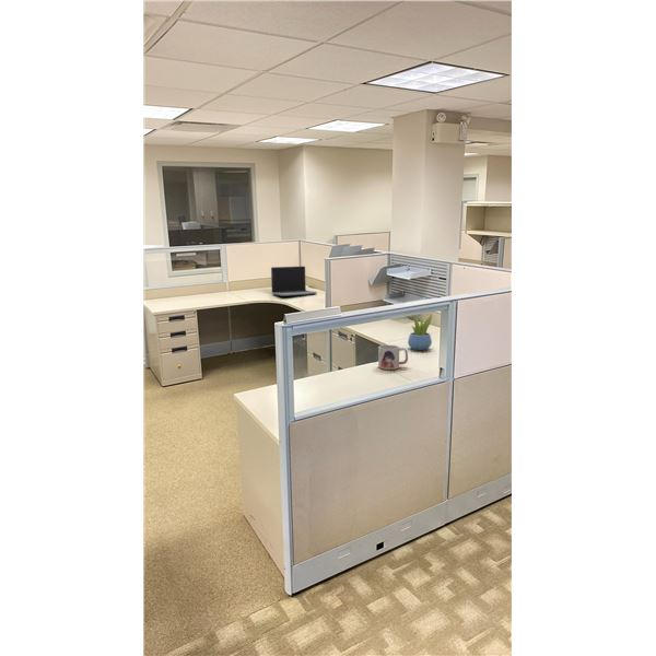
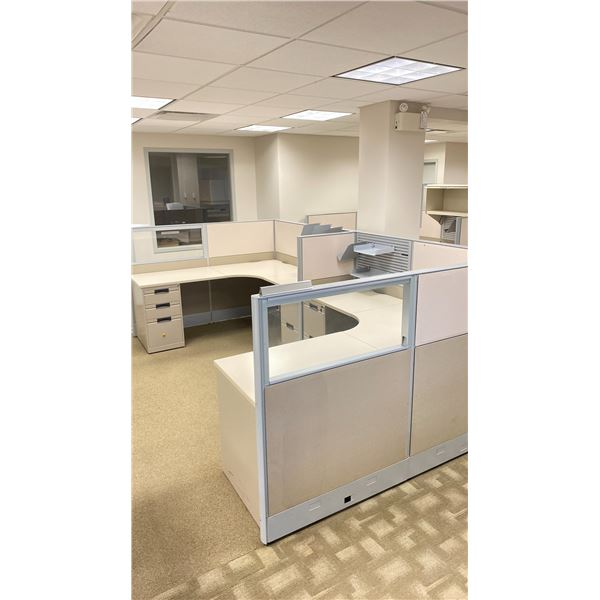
- succulent plant [407,313,433,351]
- mug [377,344,409,371]
- laptop computer [270,266,318,297]
